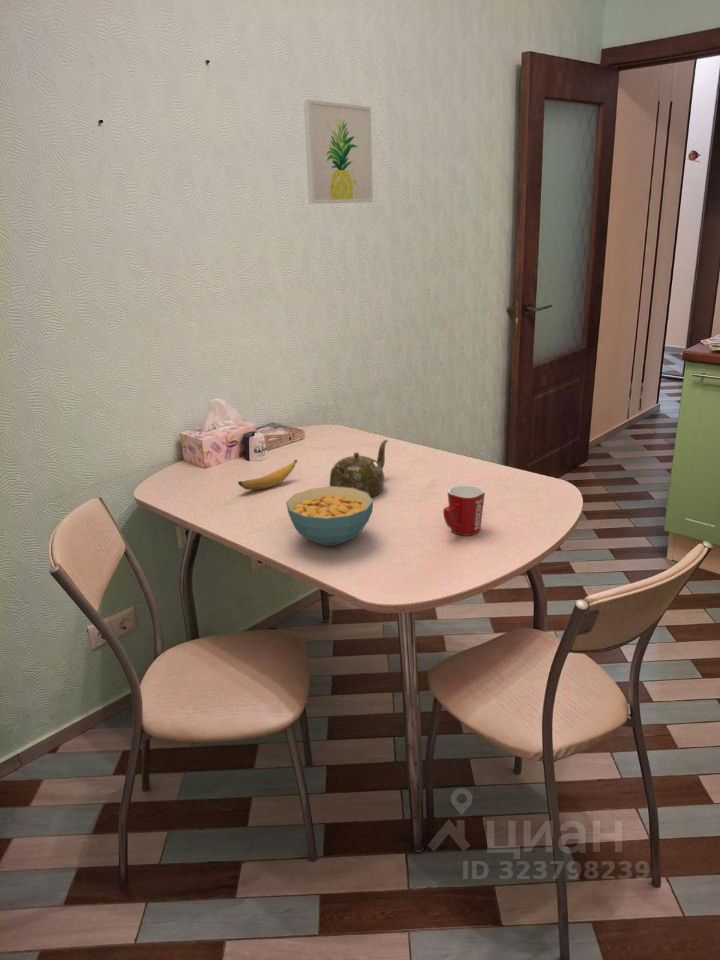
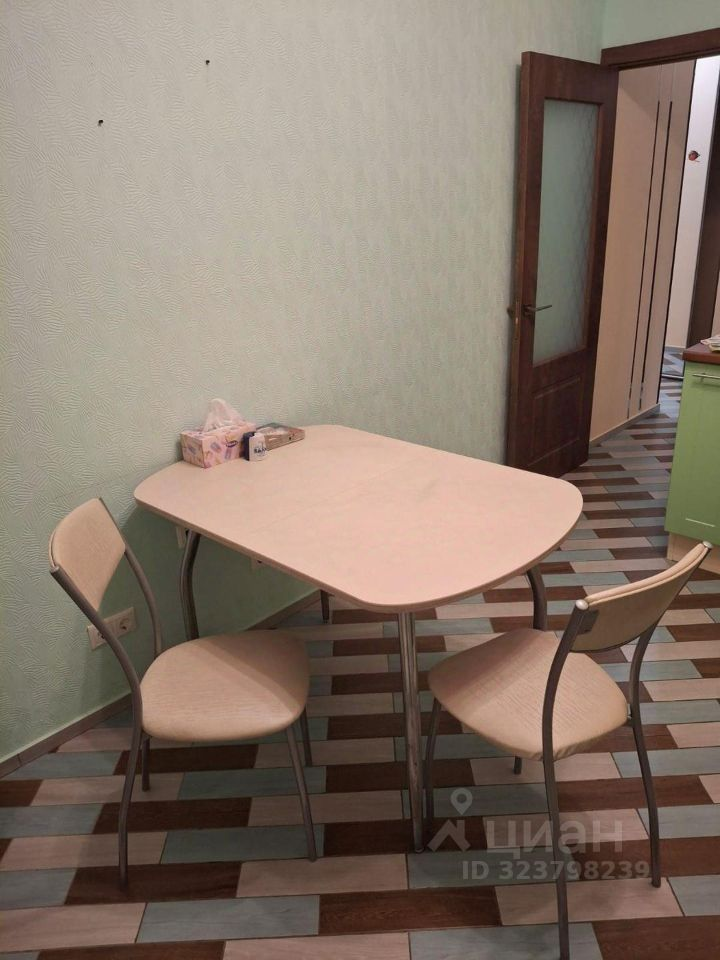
- mug [442,483,486,537]
- banana [237,459,298,491]
- teapot [329,439,389,498]
- cereal bowl [285,486,374,547]
- wall art [303,99,374,205]
